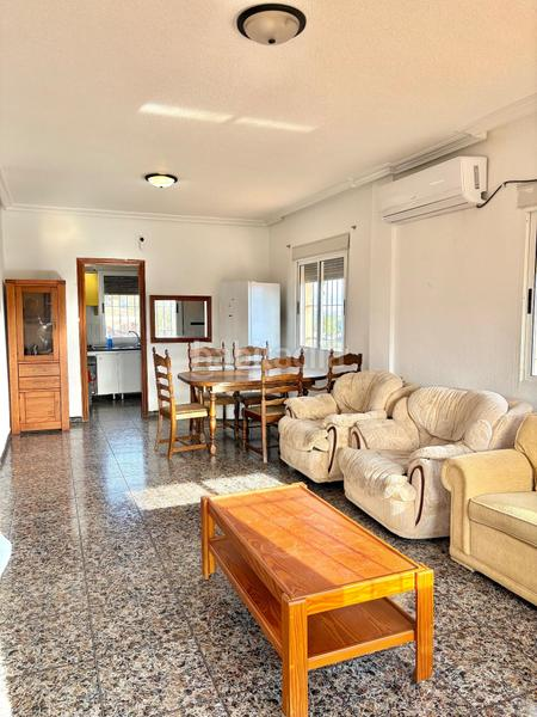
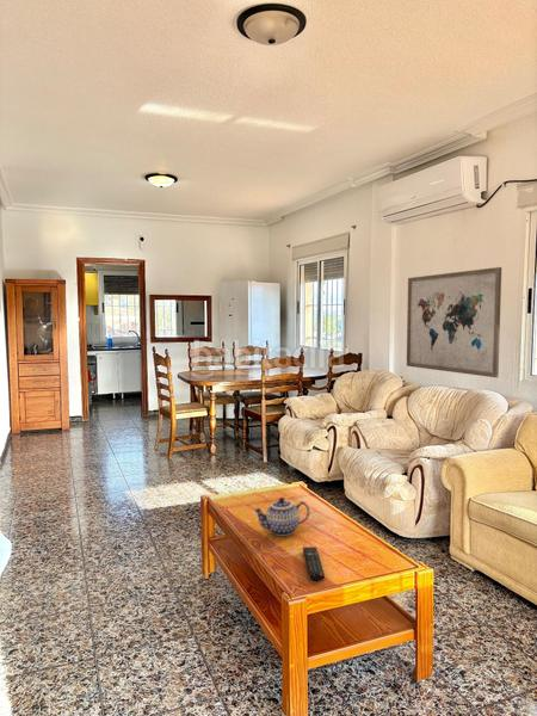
+ remote control [302,547,326,582]
+ wall art [406,266,502,378]
+ teapot [253,496,310,537]
